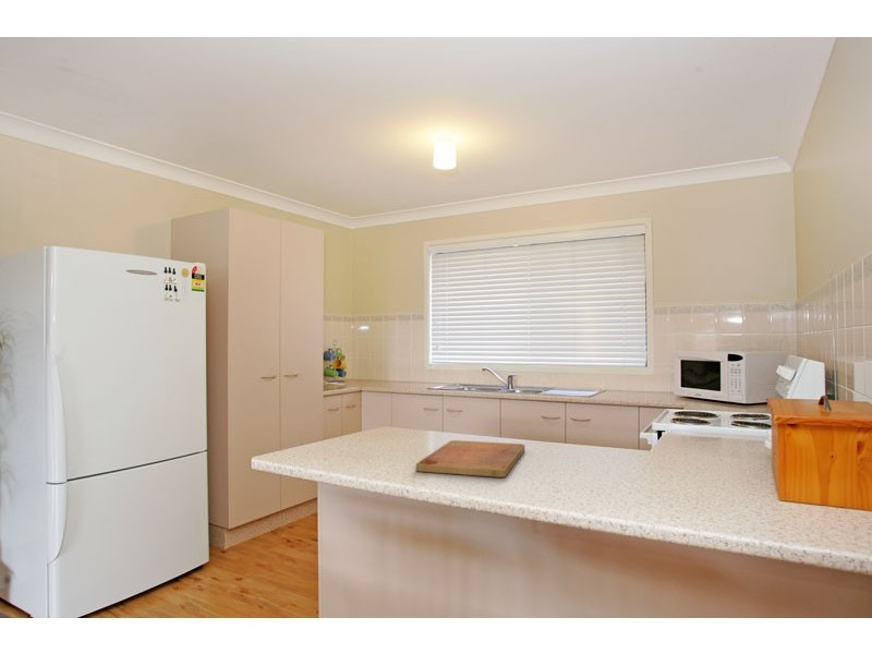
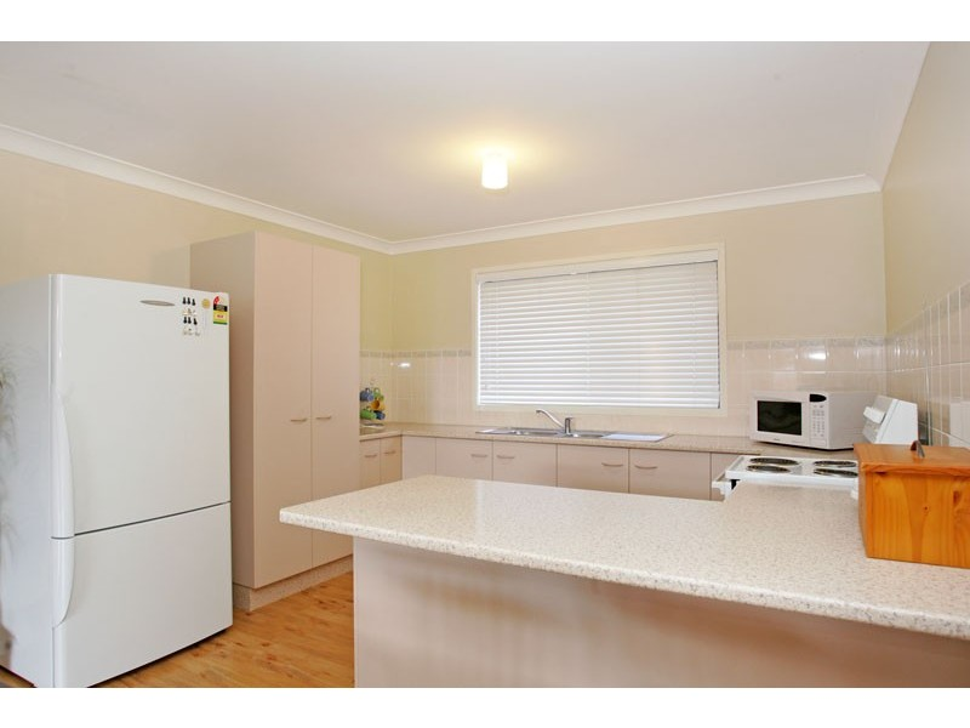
- cutting board [415,439,525,479]
